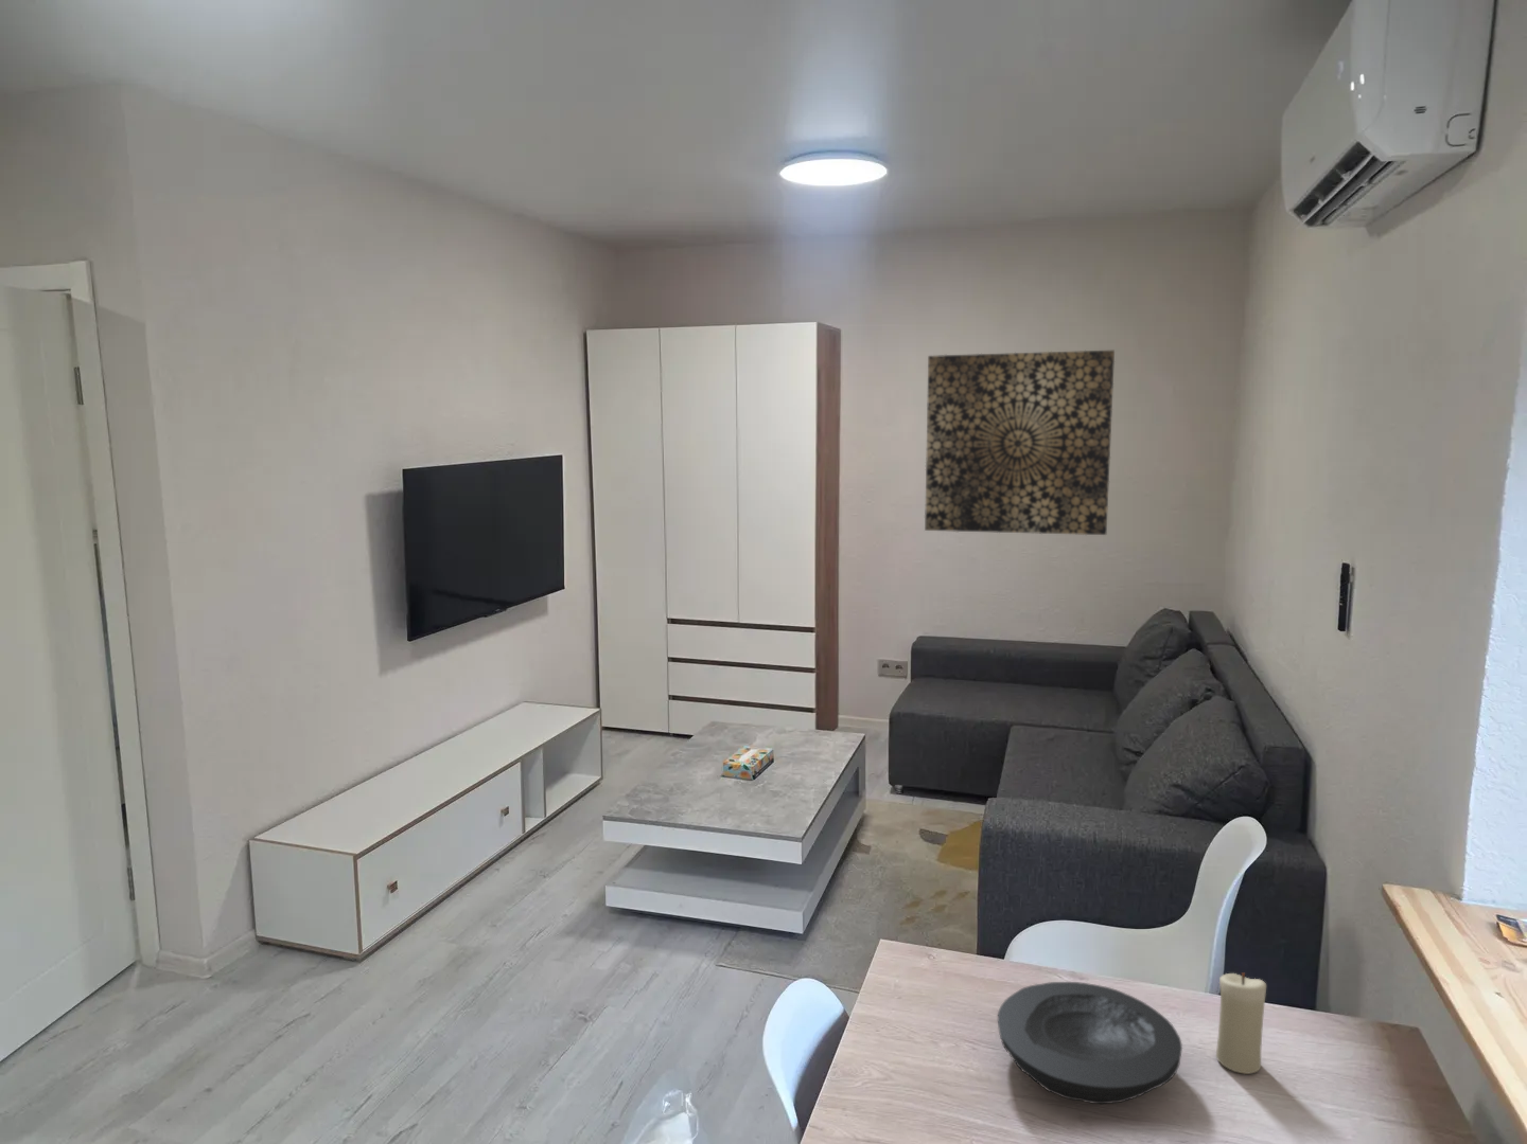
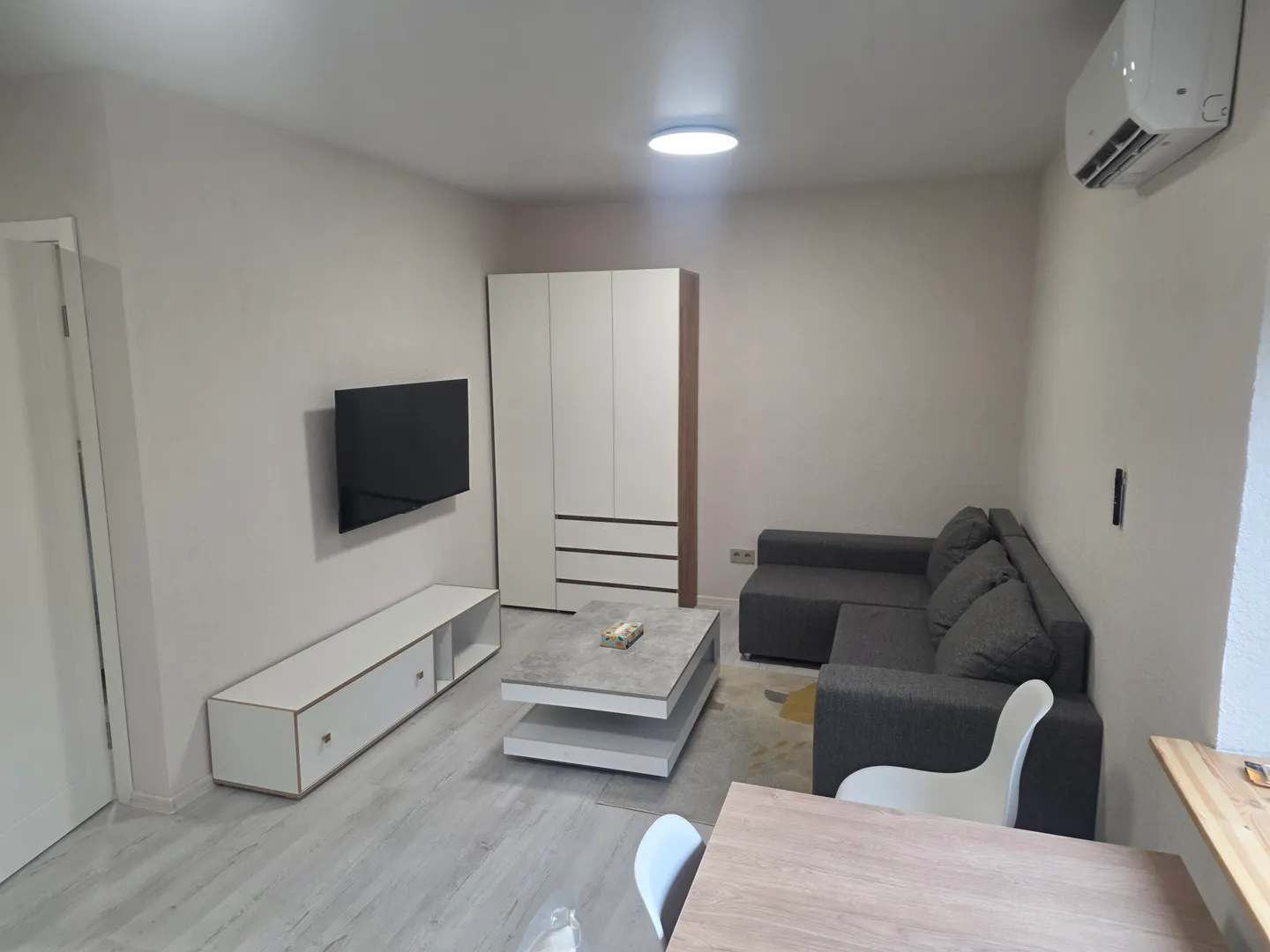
- candle [1216,971,1267,1076]
- plate [997,981,1183,1104]
- wall art [923,350,1116,536]
